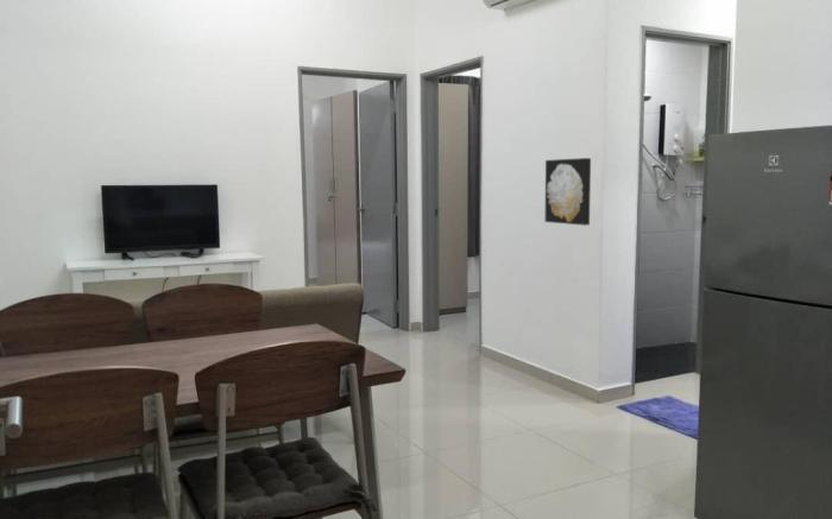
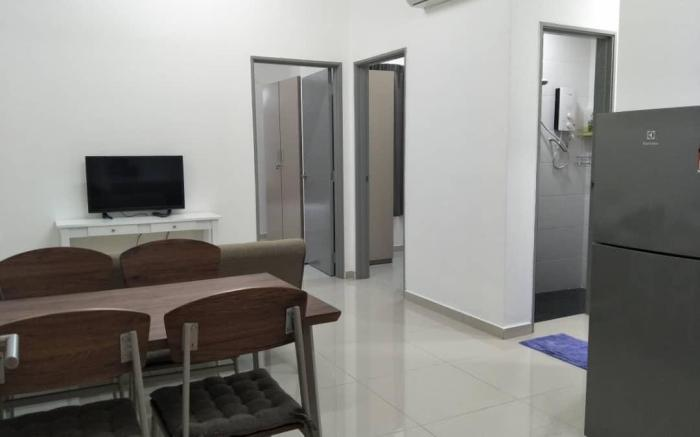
- wall art [544,157,592,227]
